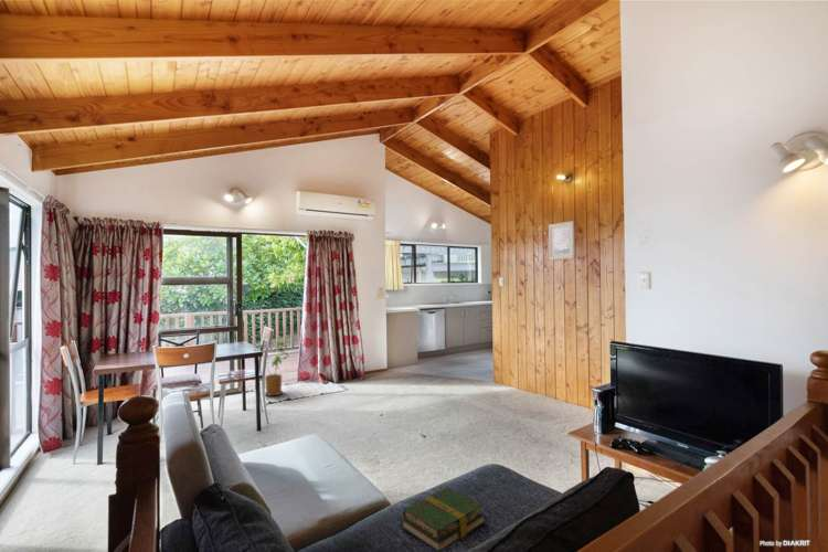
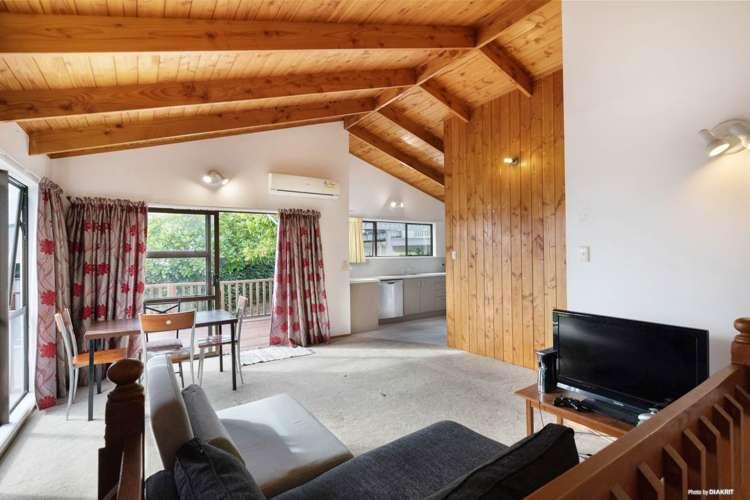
- house plant [264,340,290,396]
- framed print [548,220,576,261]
- book [400,487,486,552]
